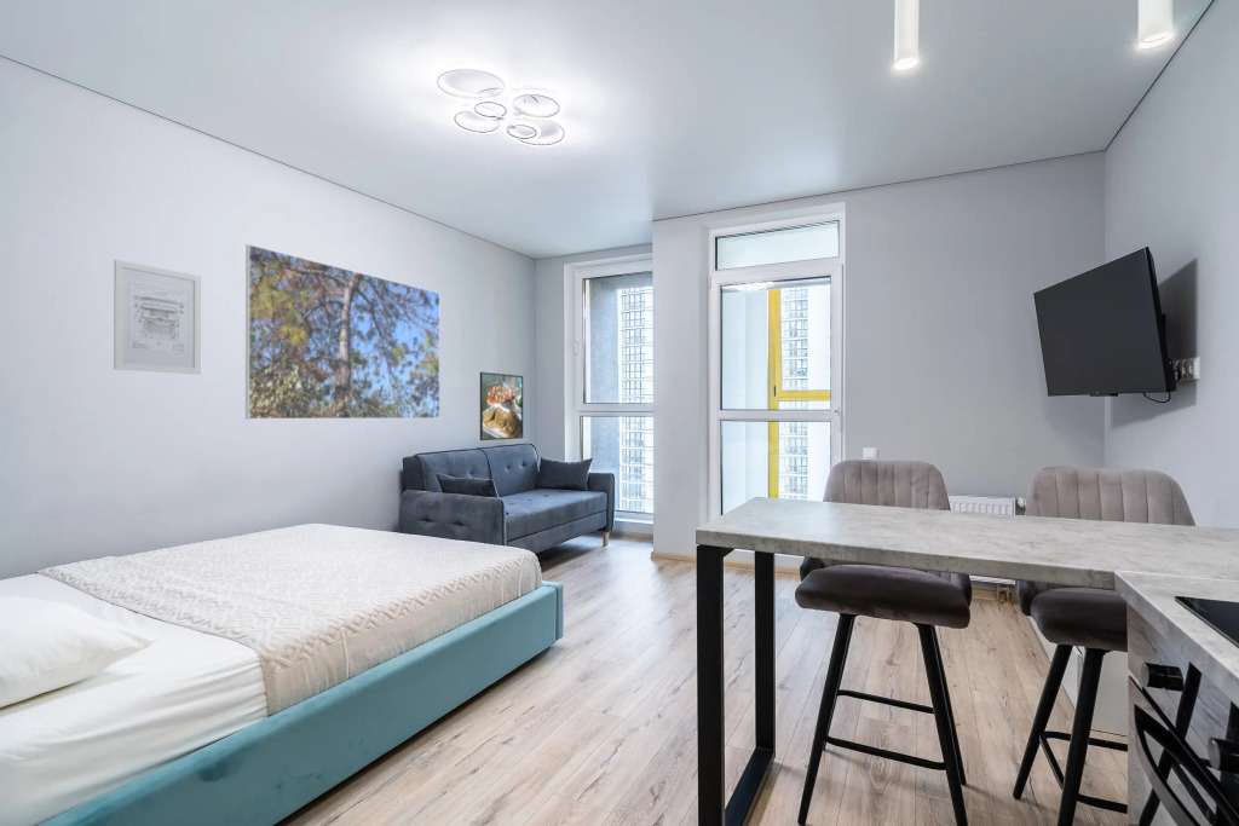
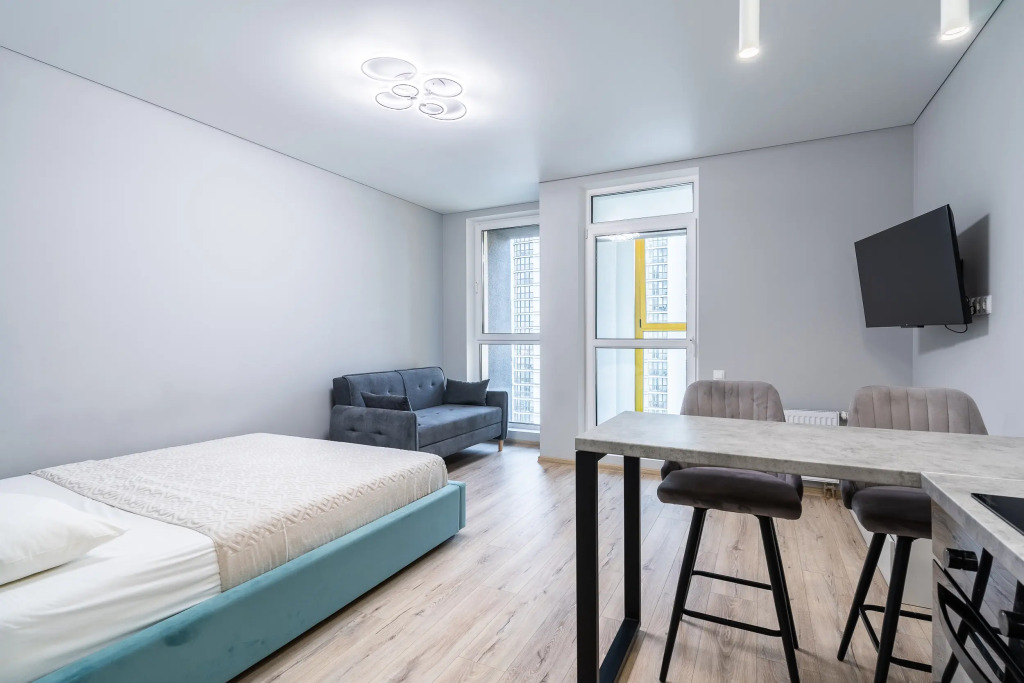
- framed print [479,371,524,441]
- wall art [113,259,202,375]
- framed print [244,243,442,421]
